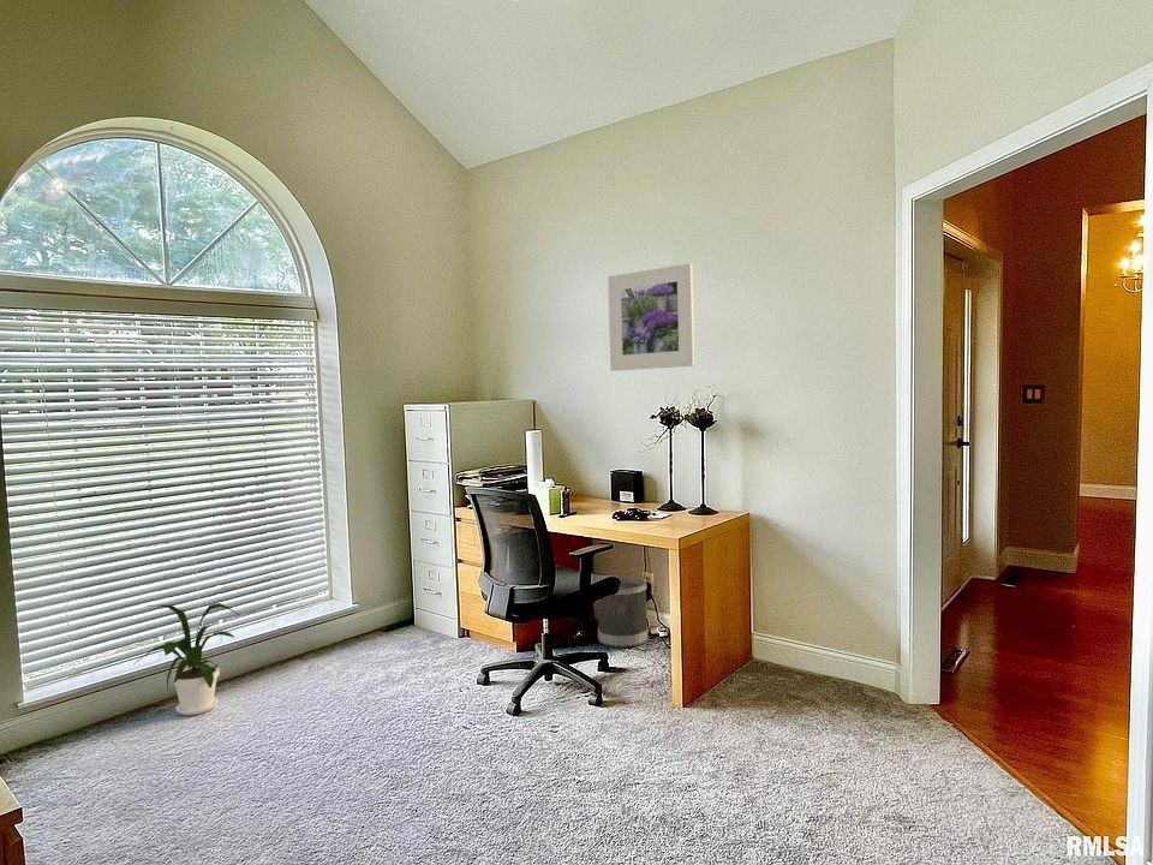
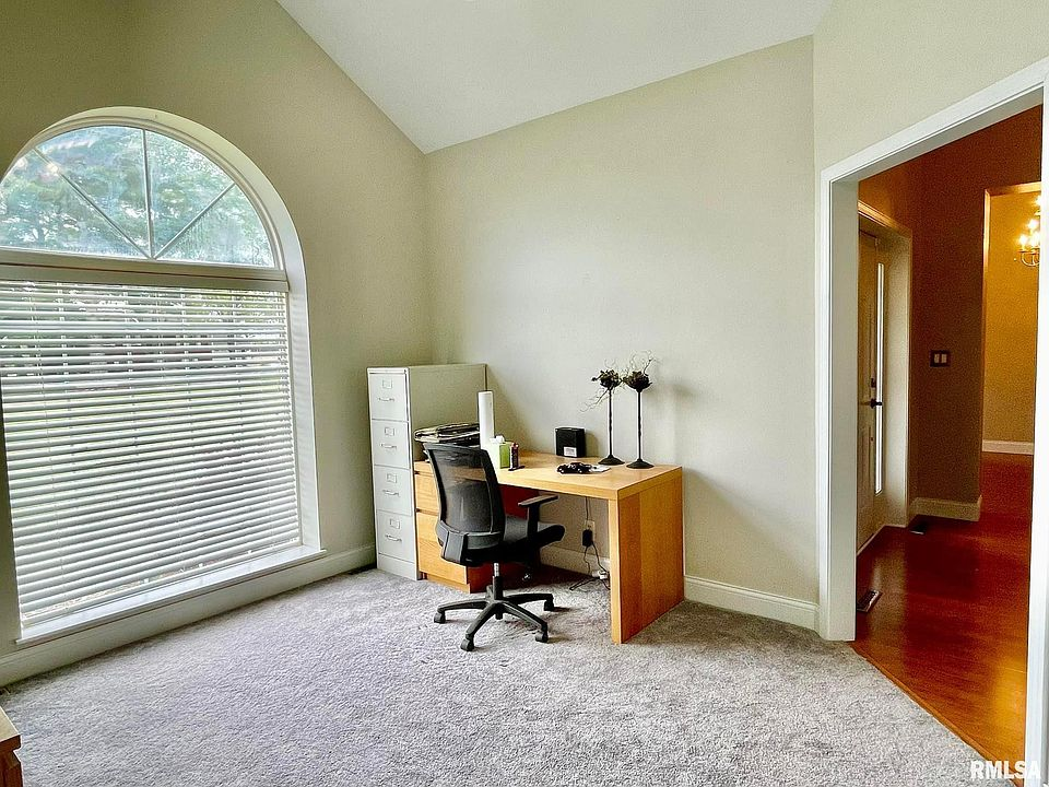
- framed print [607,262,695,372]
- wastebasket [597,575,649,649]
- house plant [135,602,240,716]
